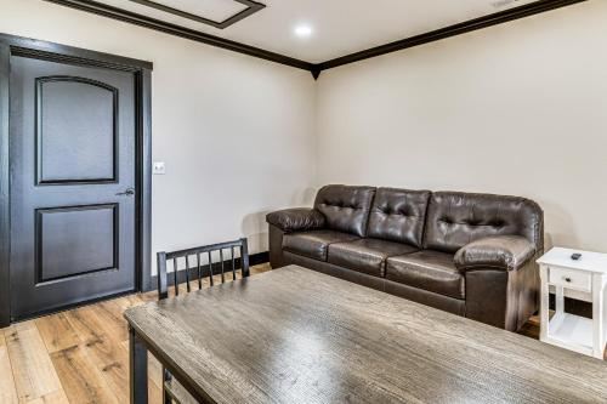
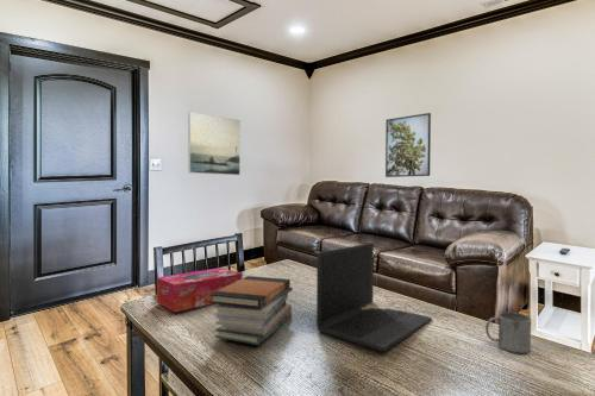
+ laptop [315,241,433,352]
+ mug [484,312,532,354]
+ tissue box [156,266,243,313]
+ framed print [384,112,432,178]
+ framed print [187,111,242,176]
+ book stack [209,275,294,346]
